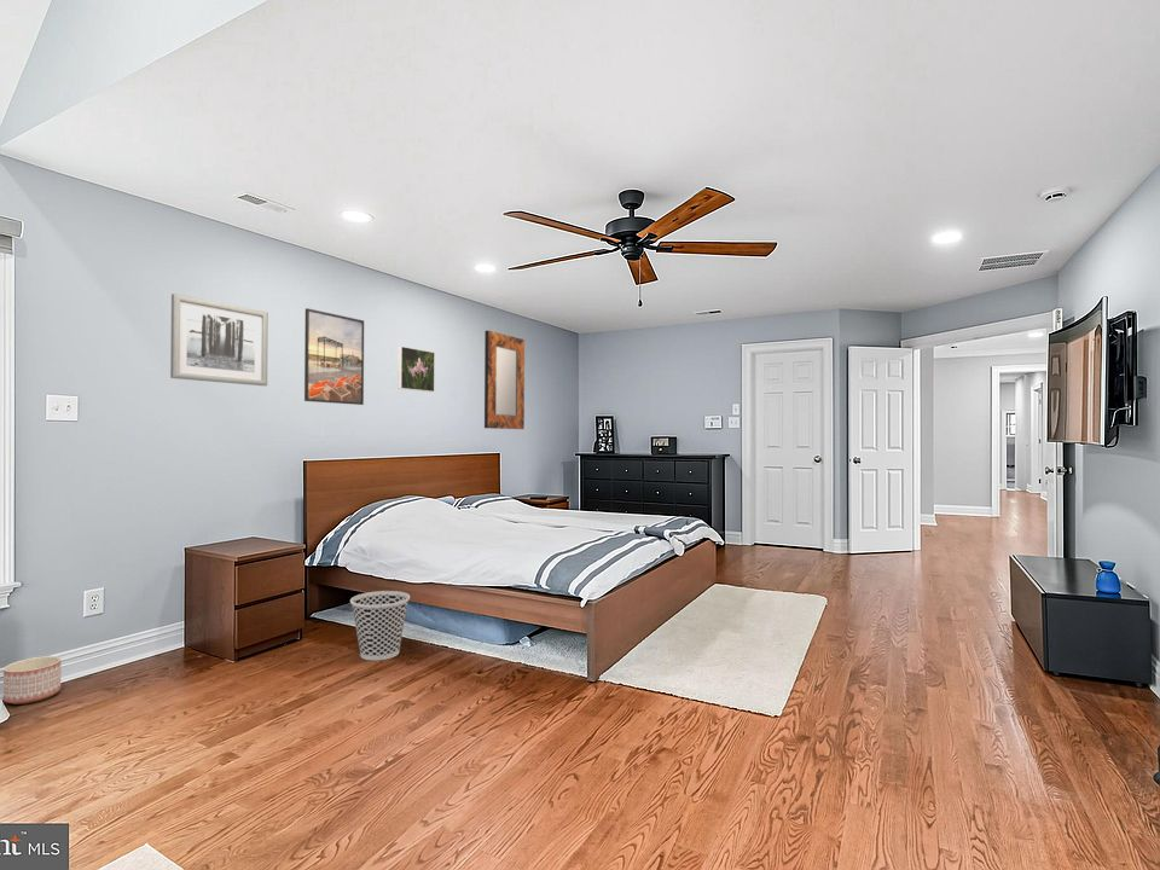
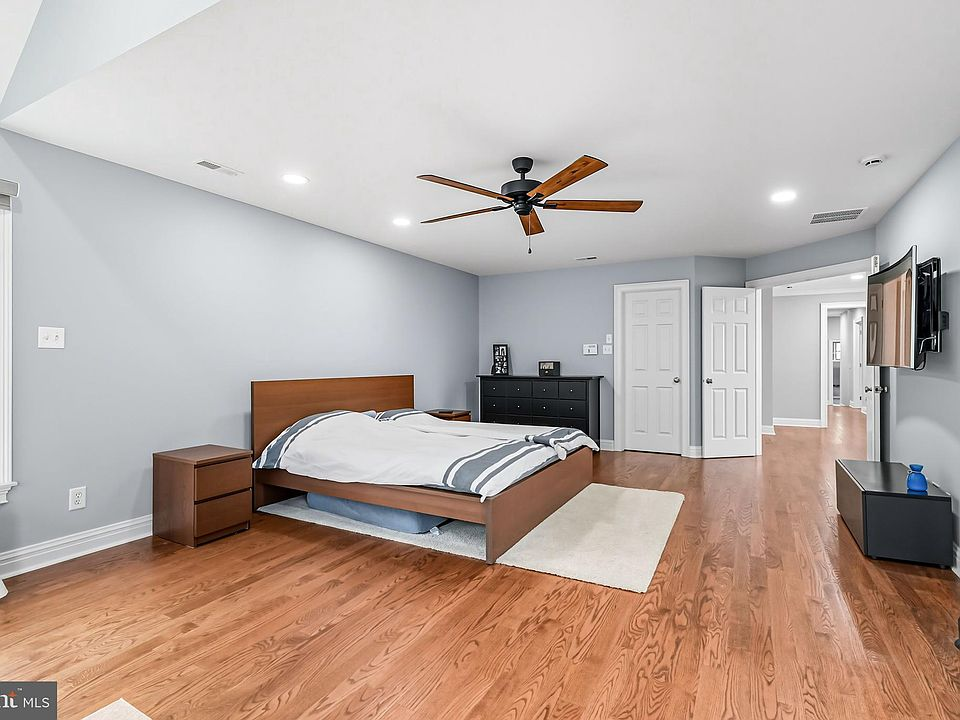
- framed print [398,346,436,393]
- wastebasket [349,590,411,661]
- home mirror [483,330,526,430]
- wall art [169,292,269,387]
- planter [2,655,62,706]
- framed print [303,307,365,406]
